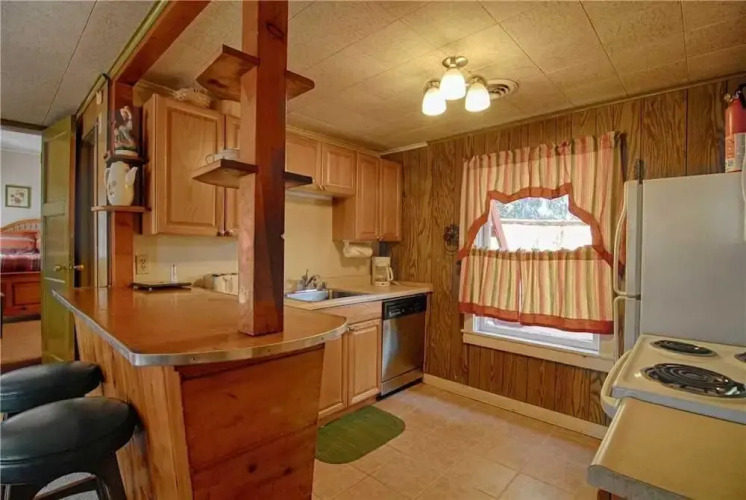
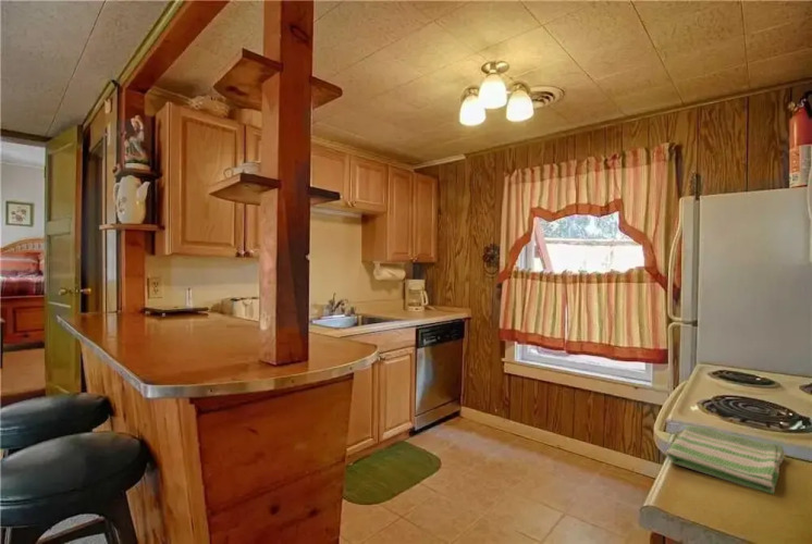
+ dish towel [664,424,787,495]
